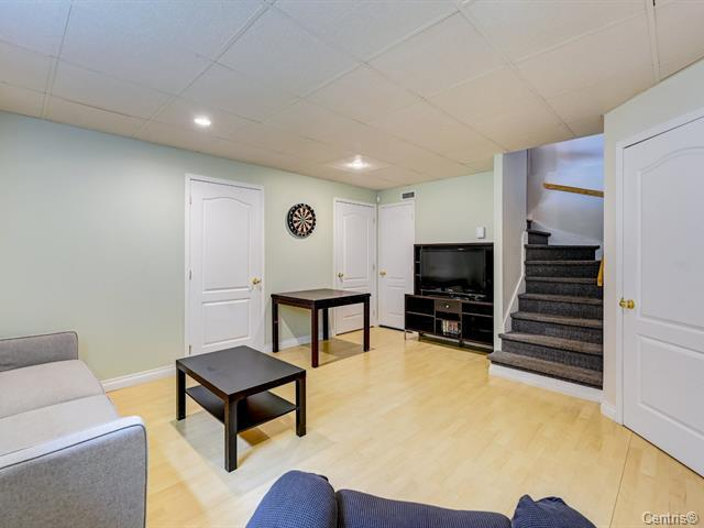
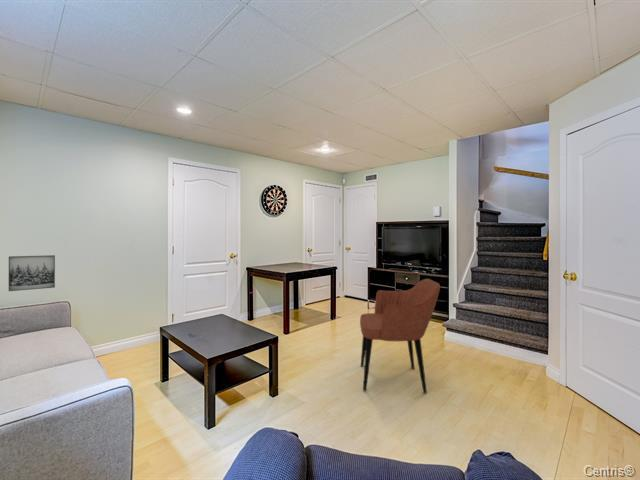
+ armchair [359,278,441,394]
+ wall art [8,254,56,292]
